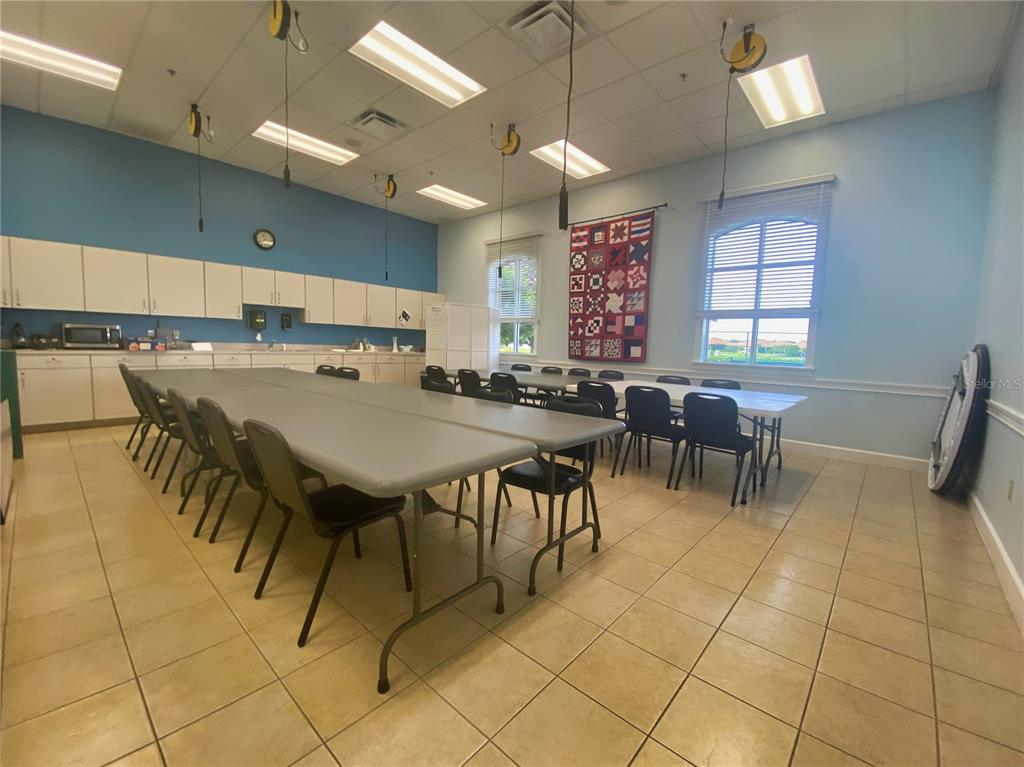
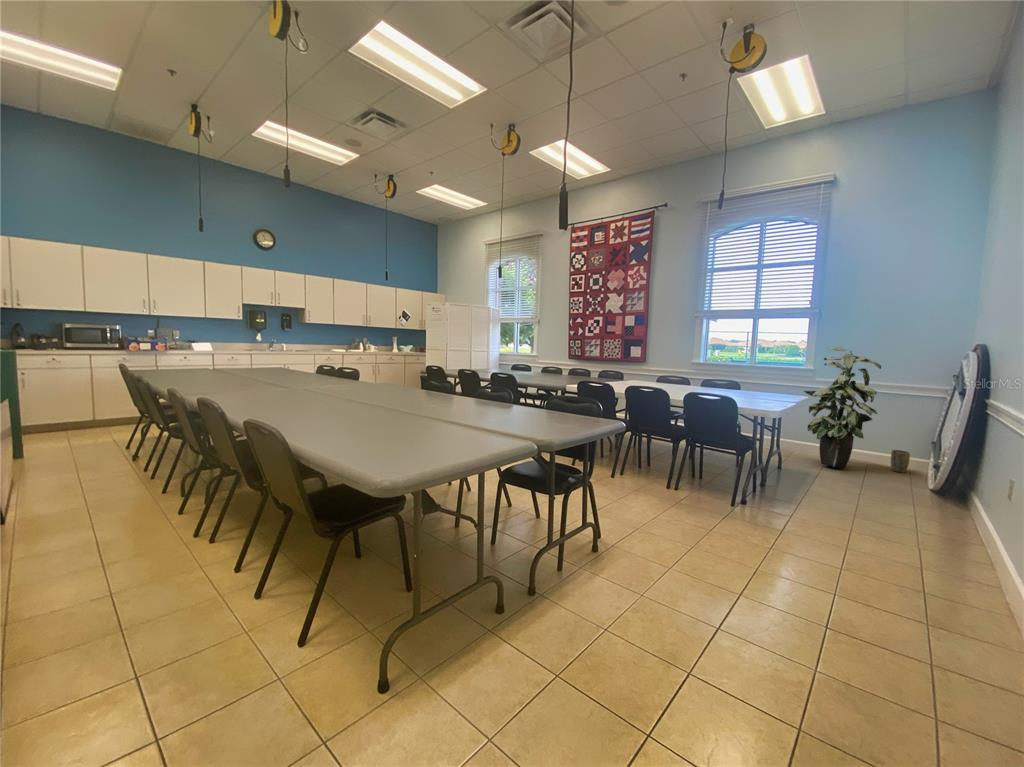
+ indoor plant [803,346,882,469]
+ plant pot [890,449,911,474]
